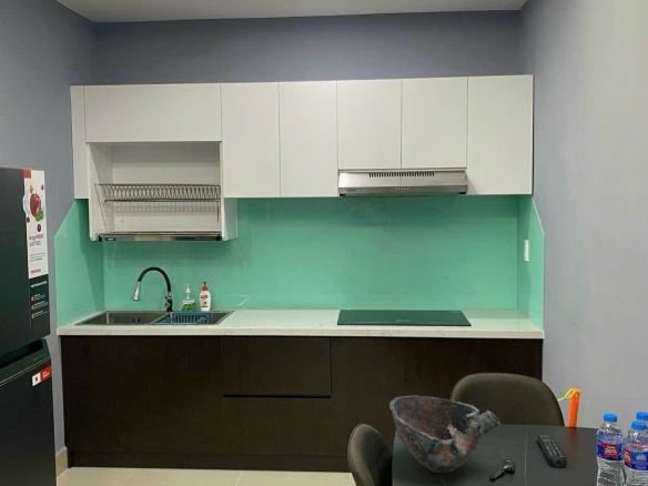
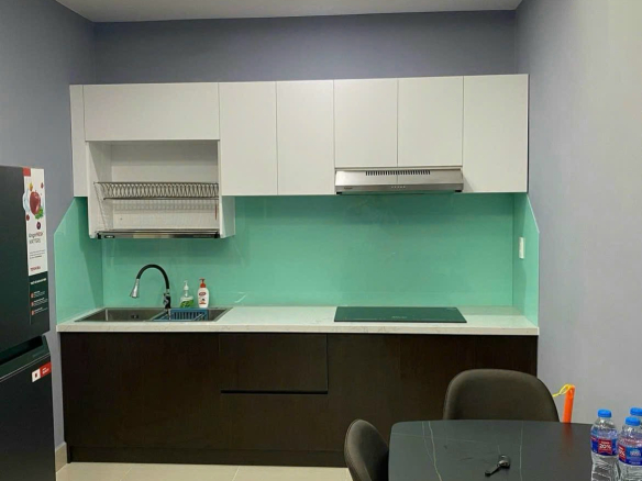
- bowl [389,394,502,474]
- remote control [536,434,568,468]
